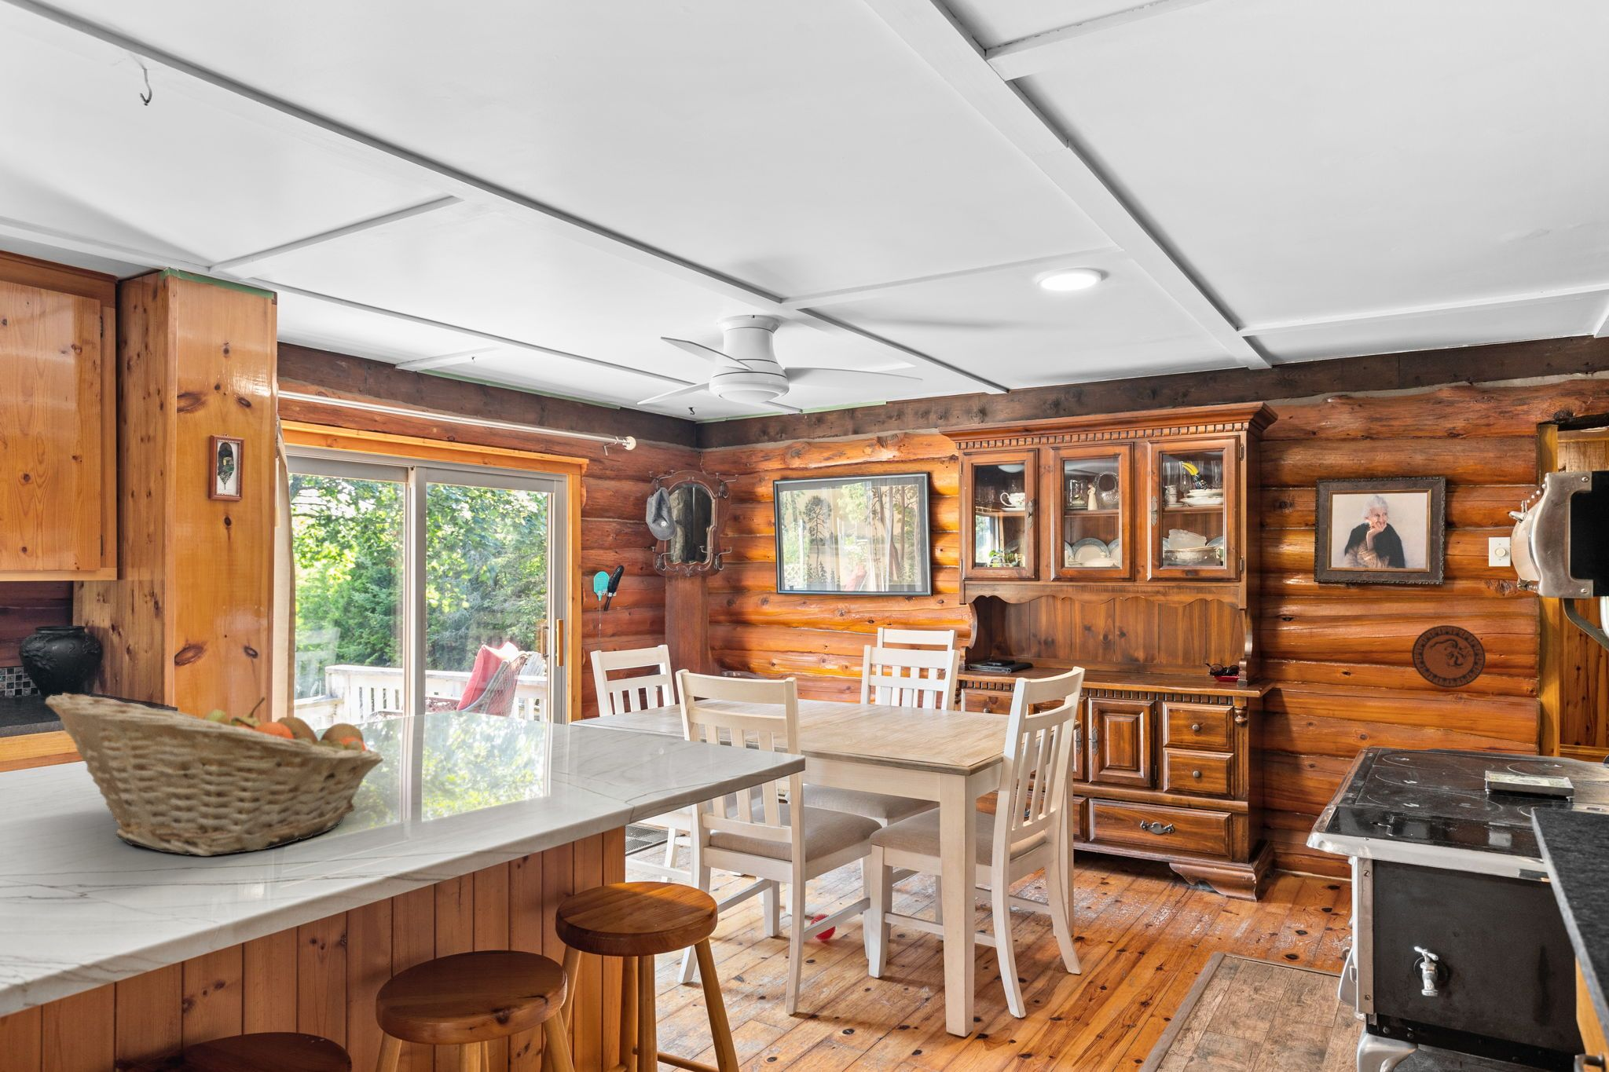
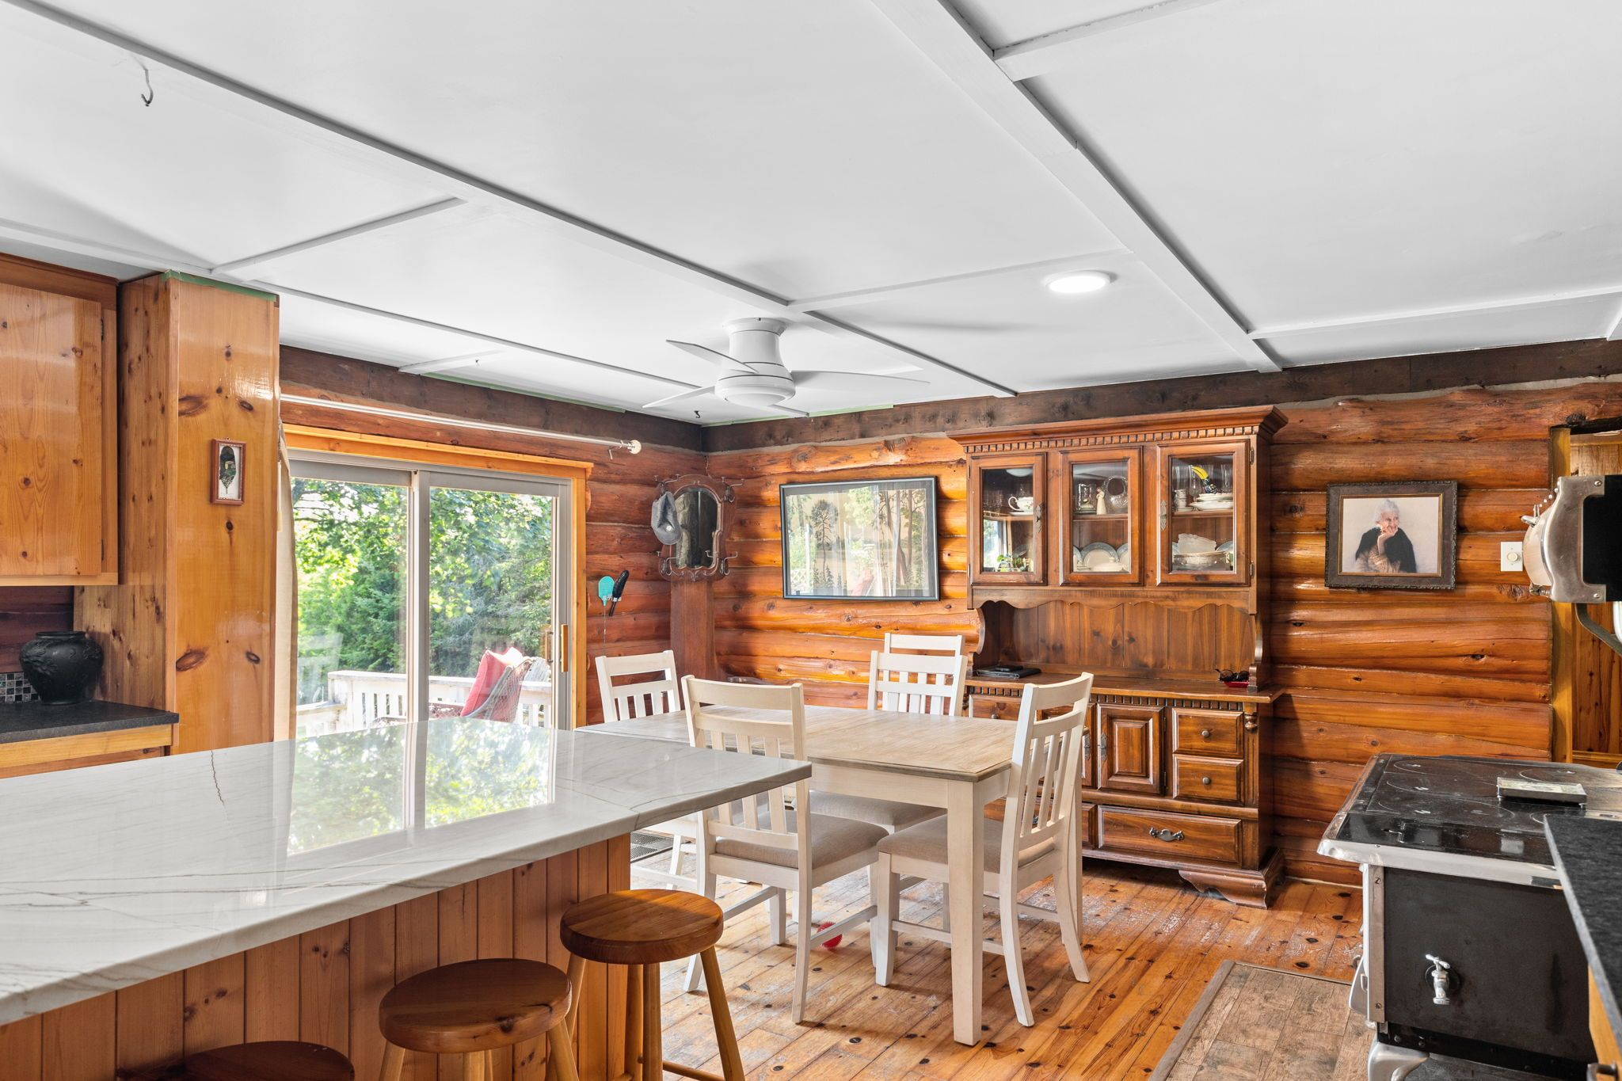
- decorative plate [1412,625,1487,689]
- fruit basket [44,692,384,857]
